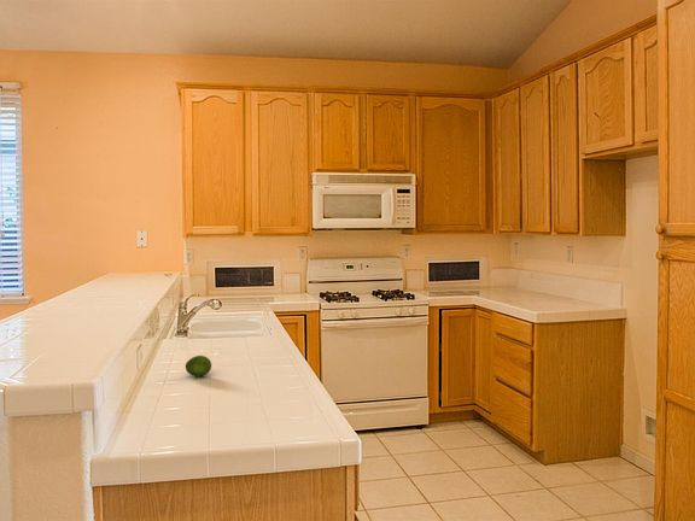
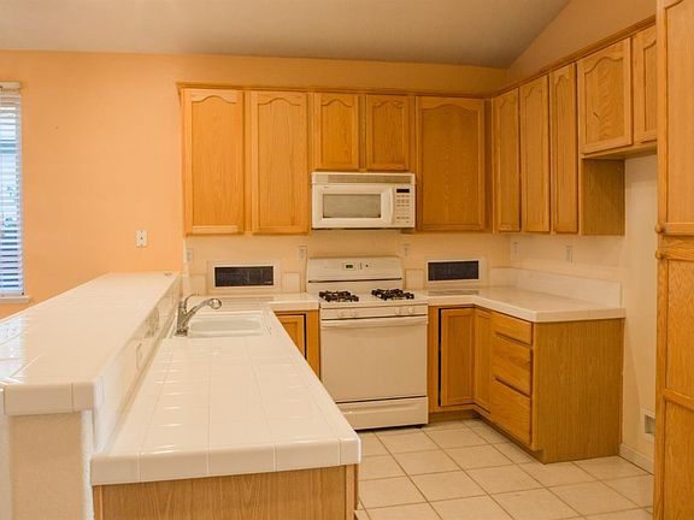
- fruit [185,355,212,377]
